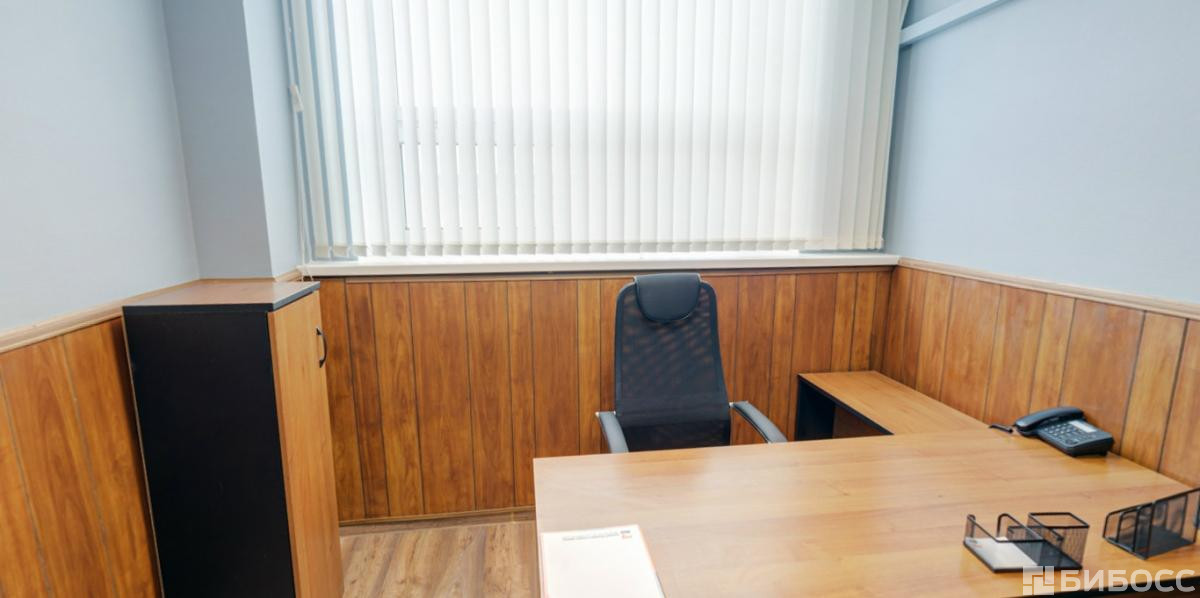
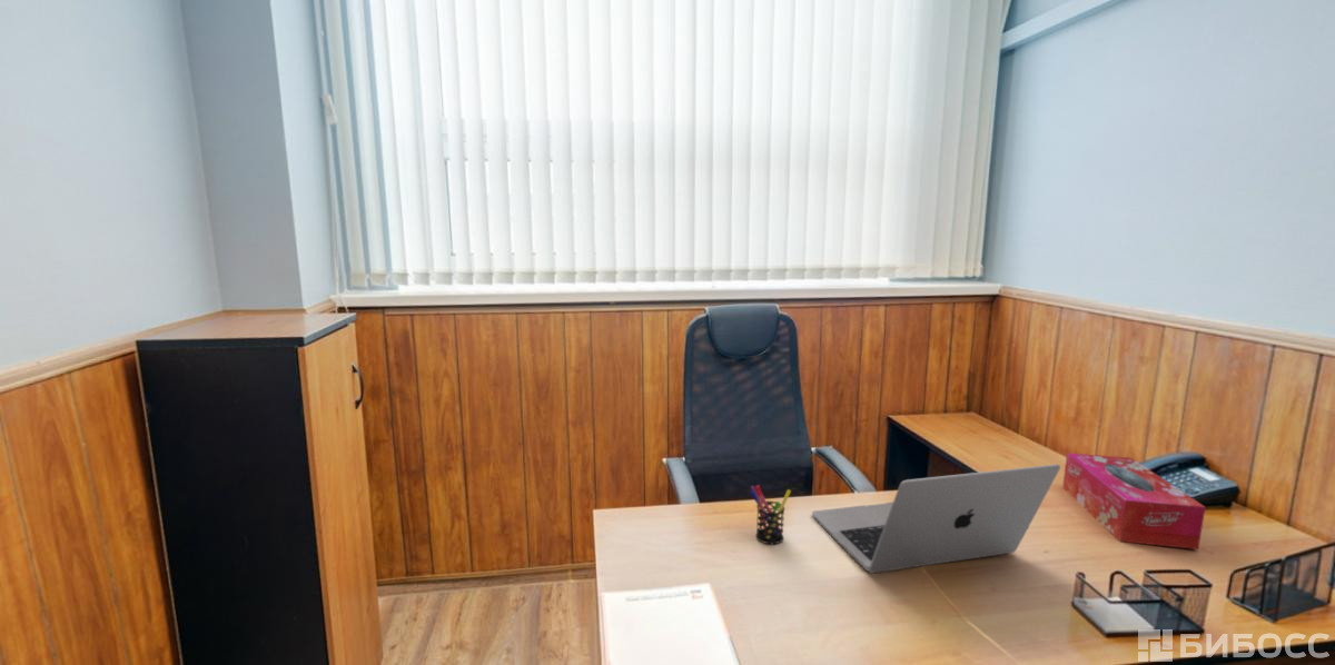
+ laptop [811,463,1061,574]
+ pen holder [749,484,792,545]
+ tissue box [1061,451,1206,550]
